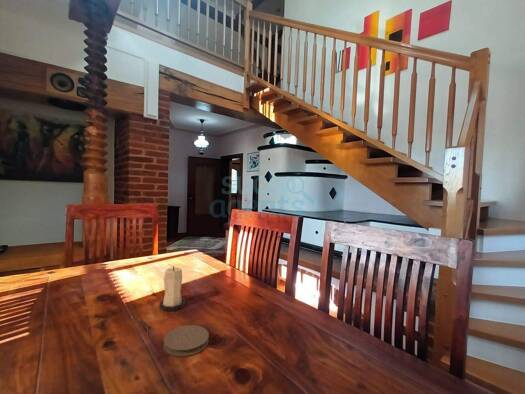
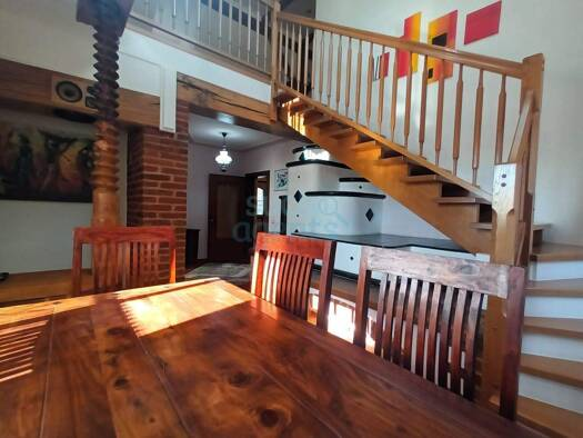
- coaster [162,324,210,357]
- candle [158,265,186,312]
